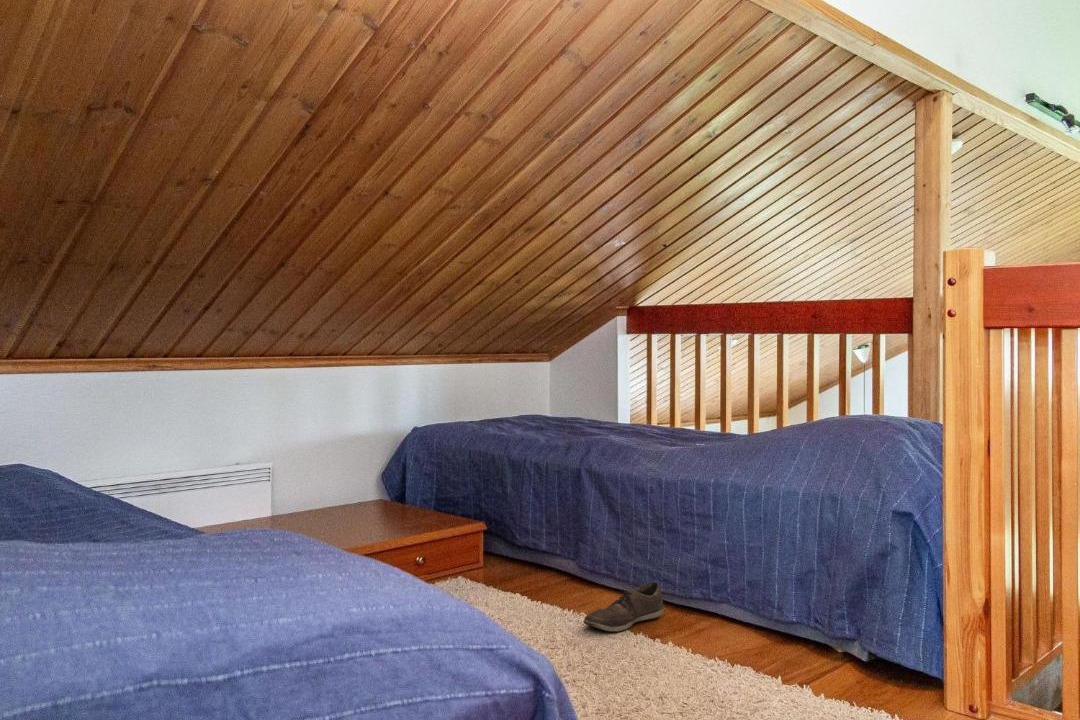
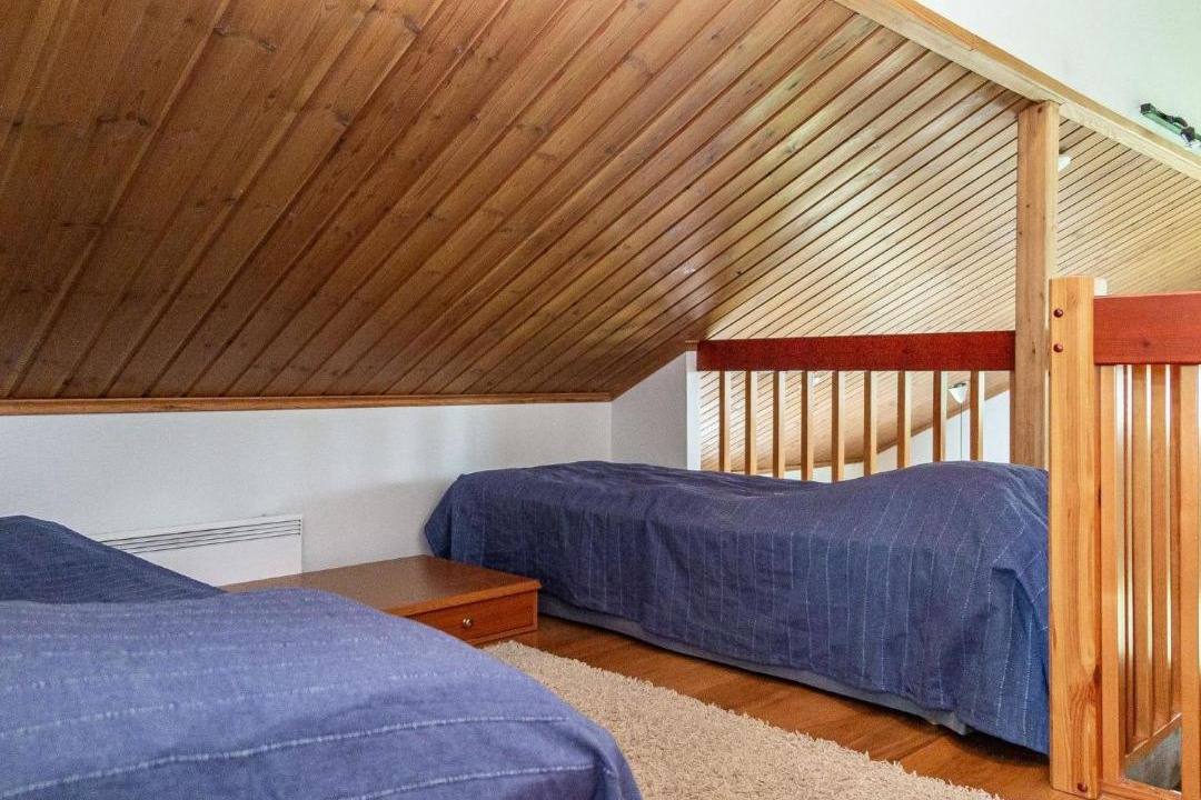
- shoe [582,581,664,632]
